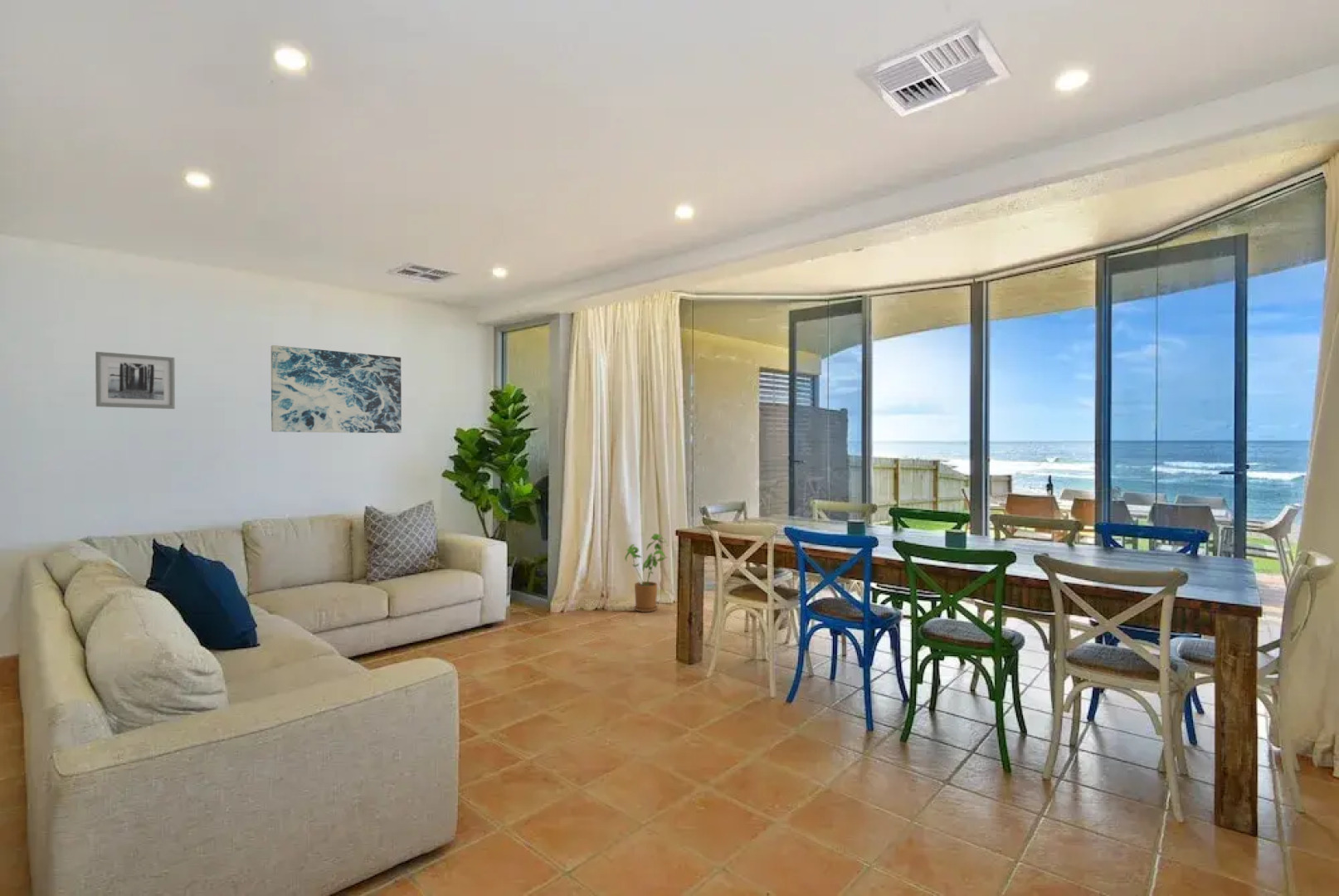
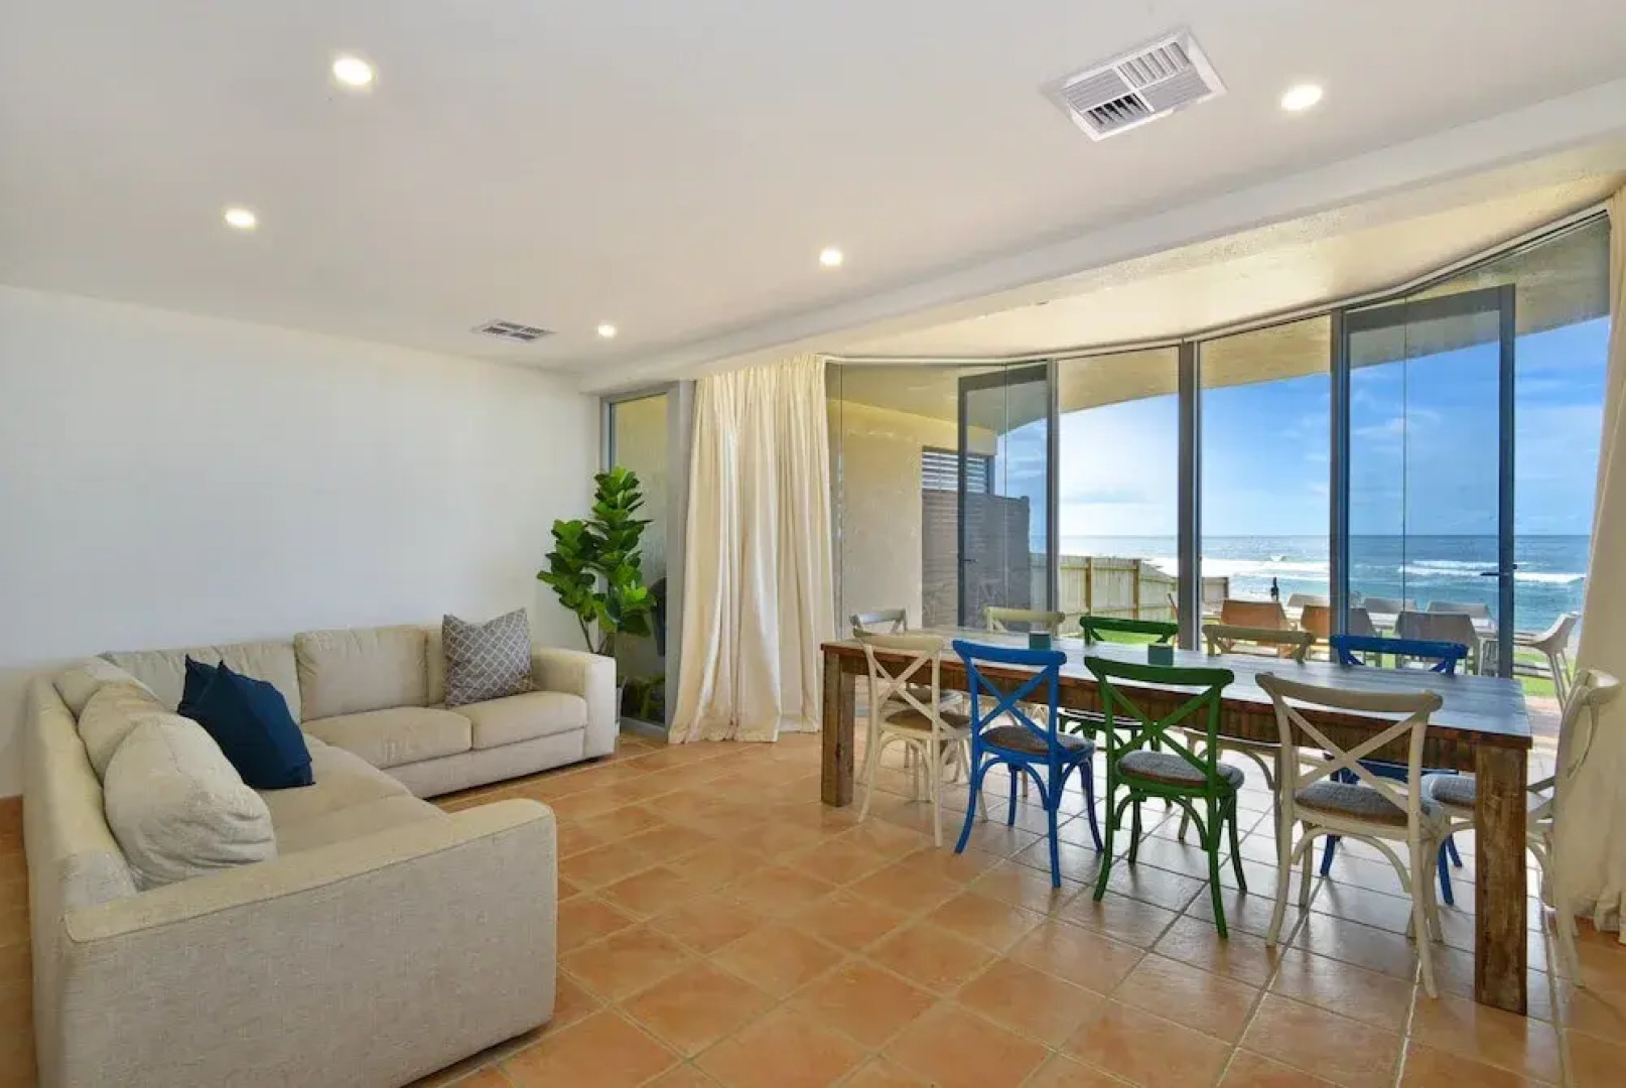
- wall art [95,351,176,410]
- wall art [270,344,402,434]
- house plant [624,533,668,613]
